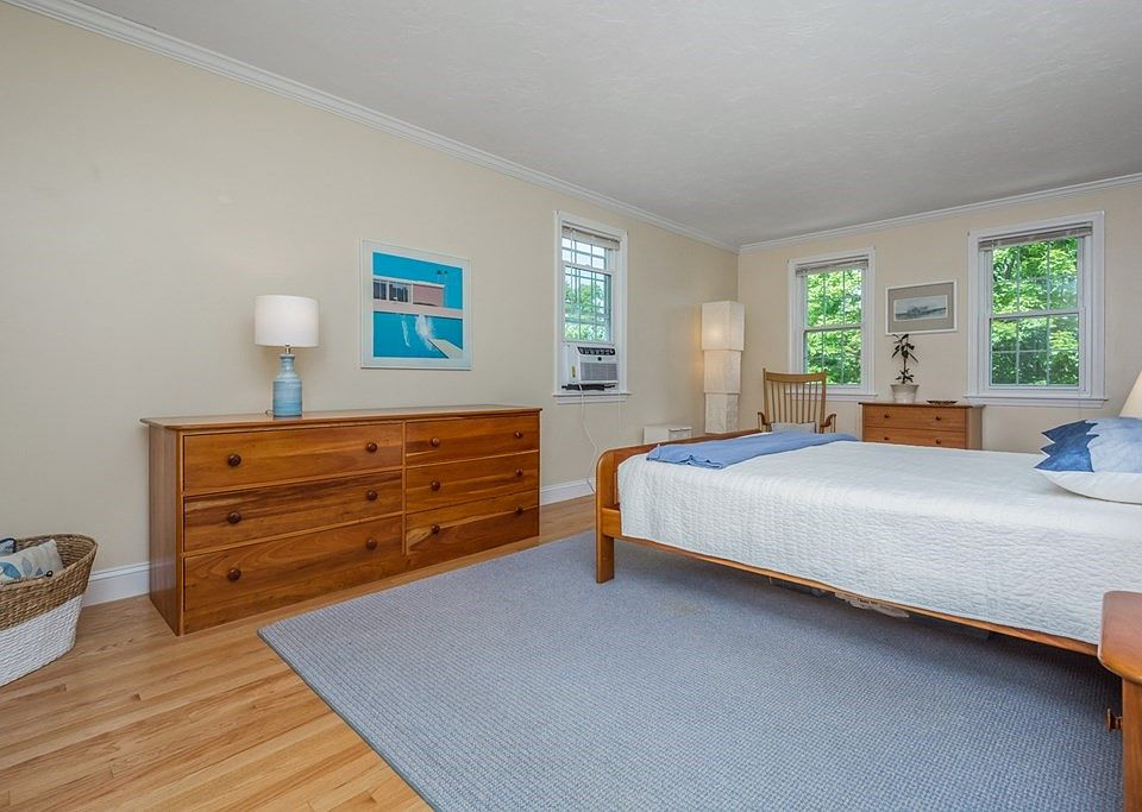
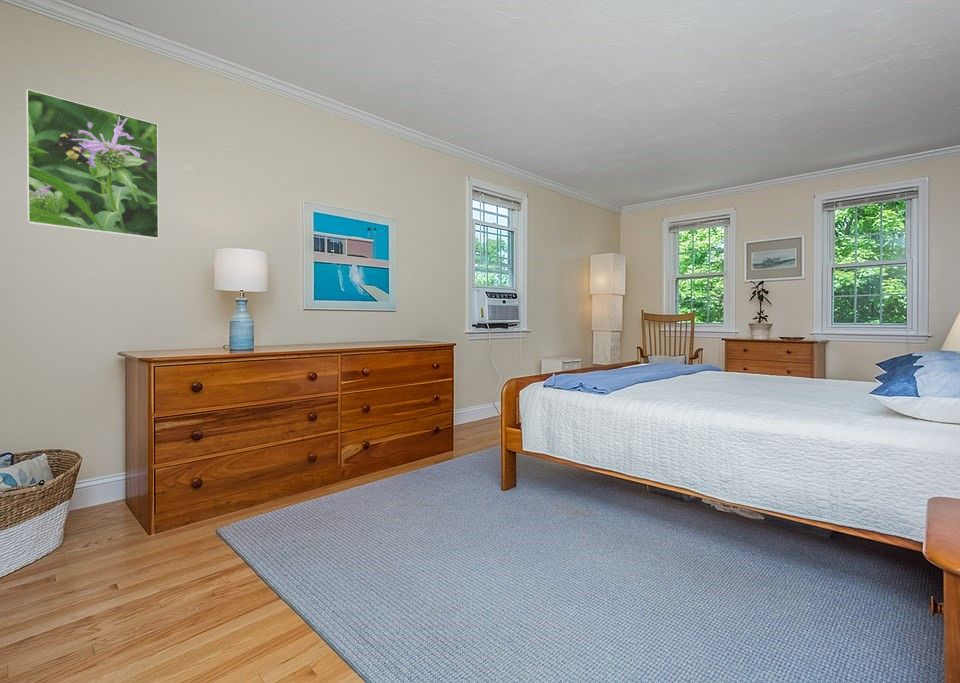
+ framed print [25,88,160,240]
